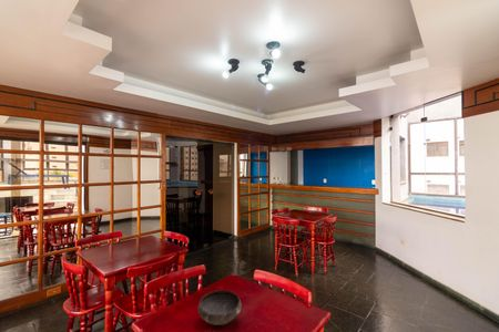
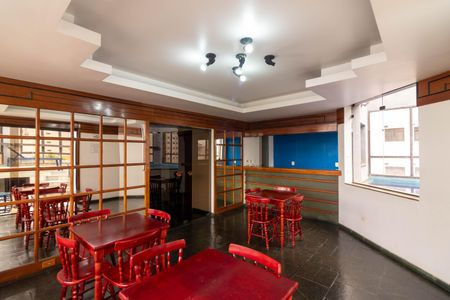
- bowl [197,289,243,326]
